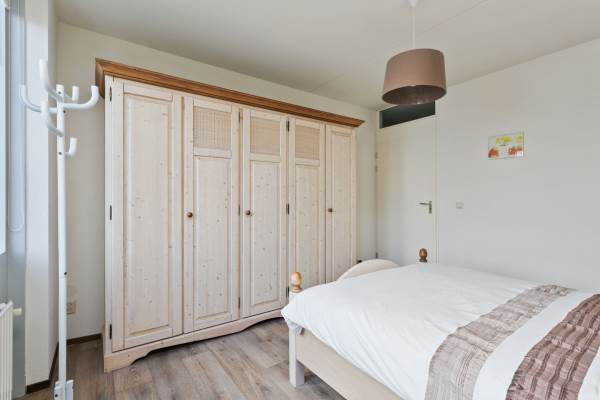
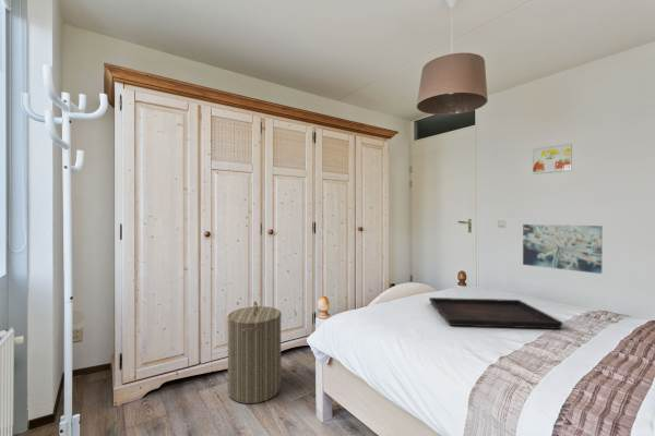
+ wall art [522,223,604,275]
+ laundry hamper [226,300,283,404]
+ serving tray [428,296,564,330]
